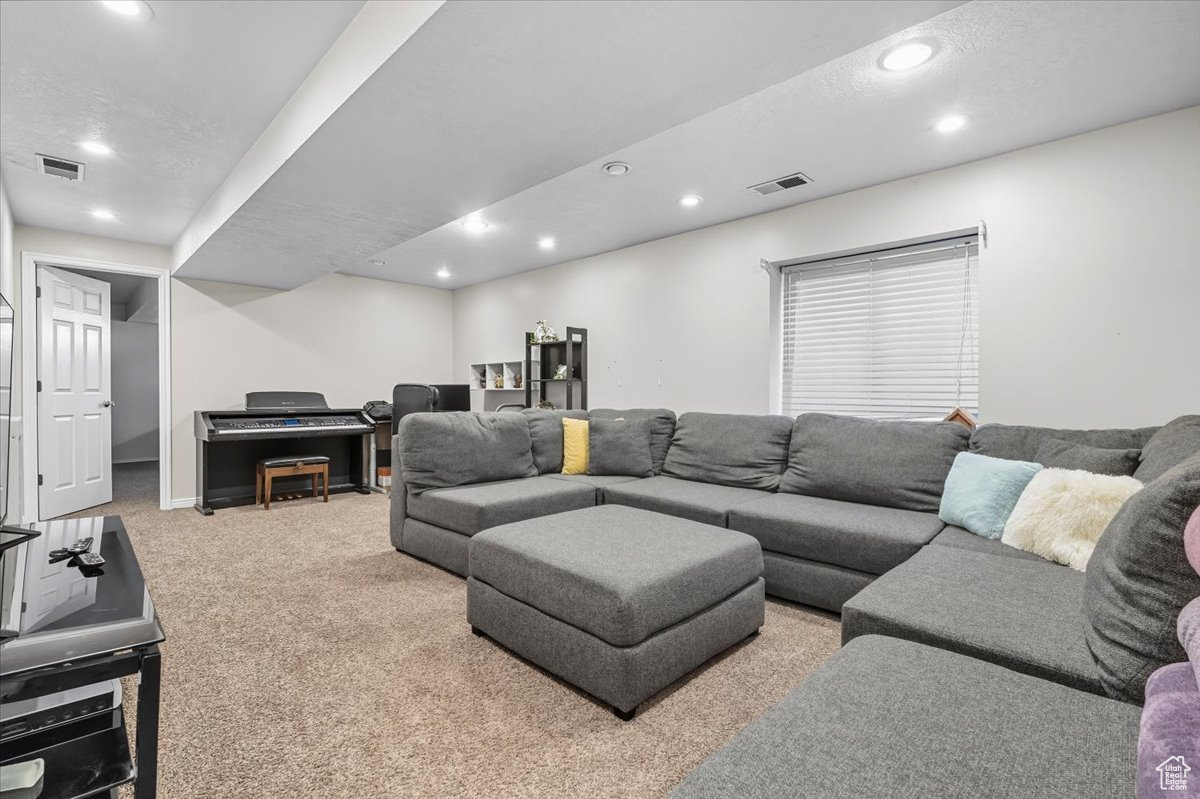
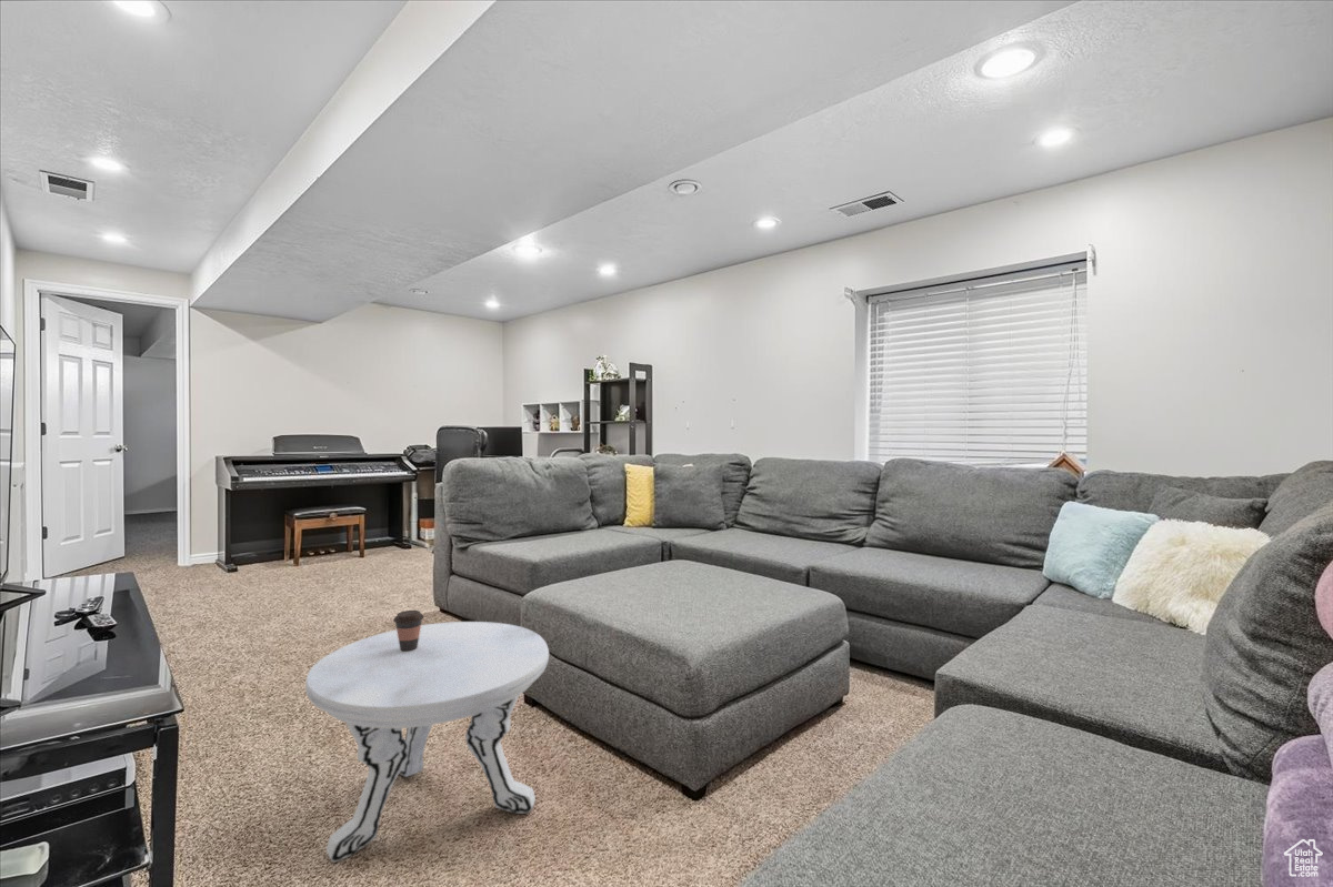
+ coffee cup [392,609,424,652]
+ side table [304,621,550,863]
